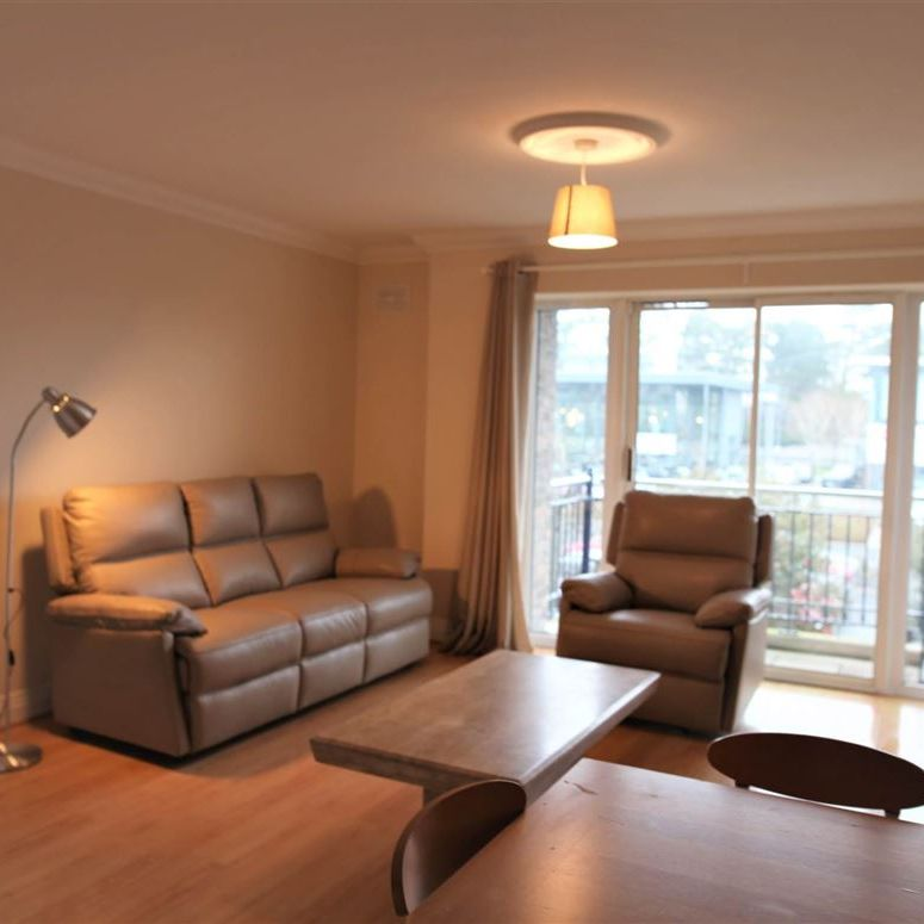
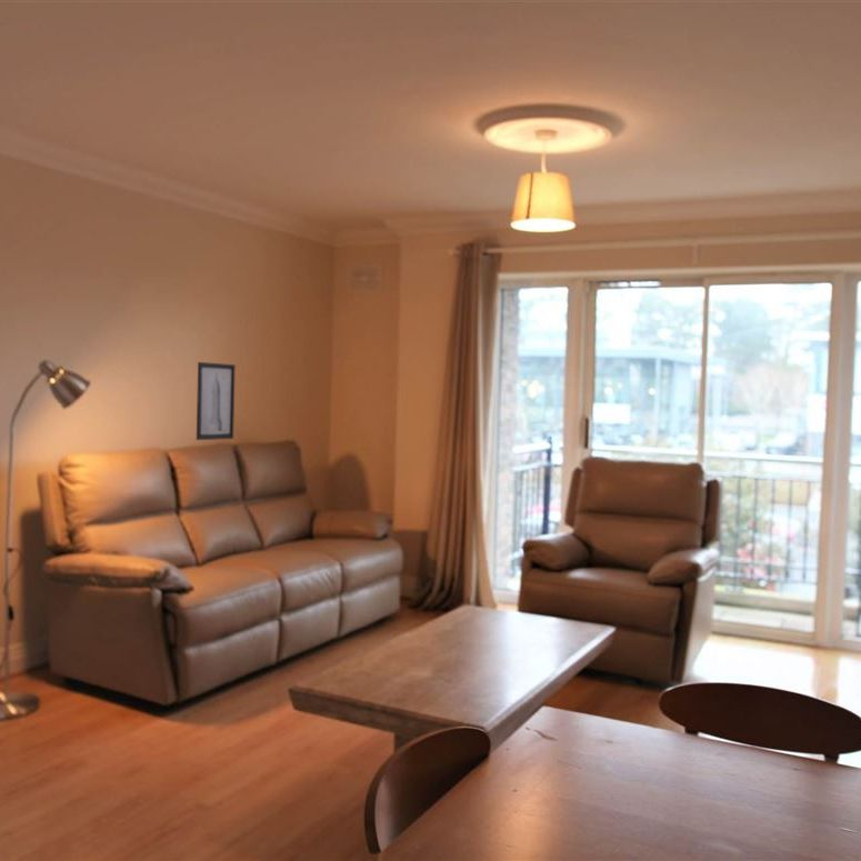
+ wall art [196,361,237,441]
